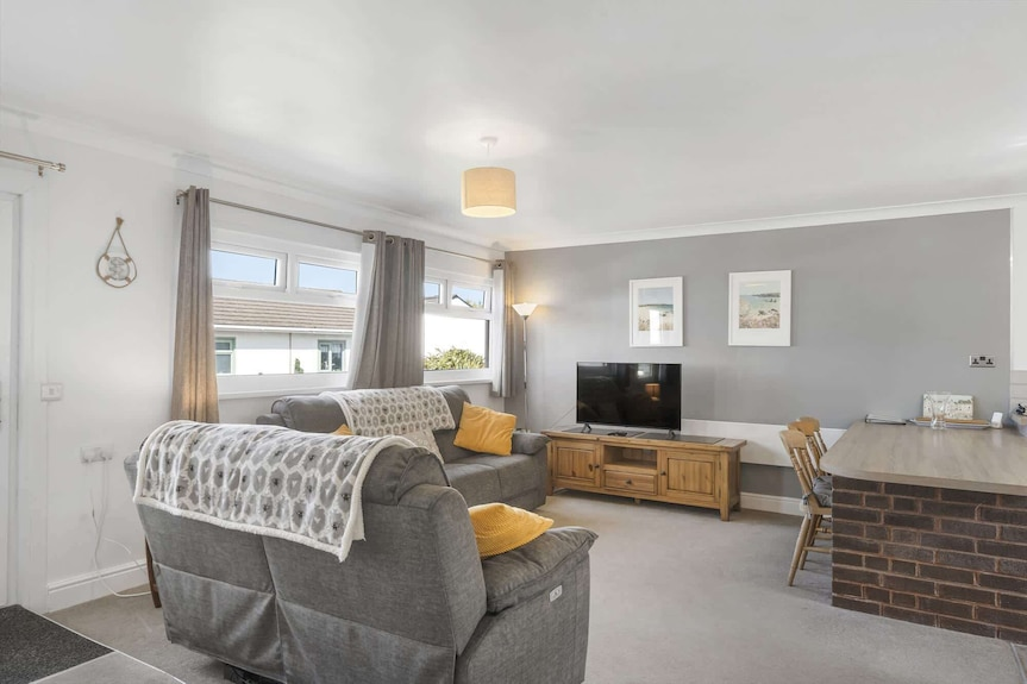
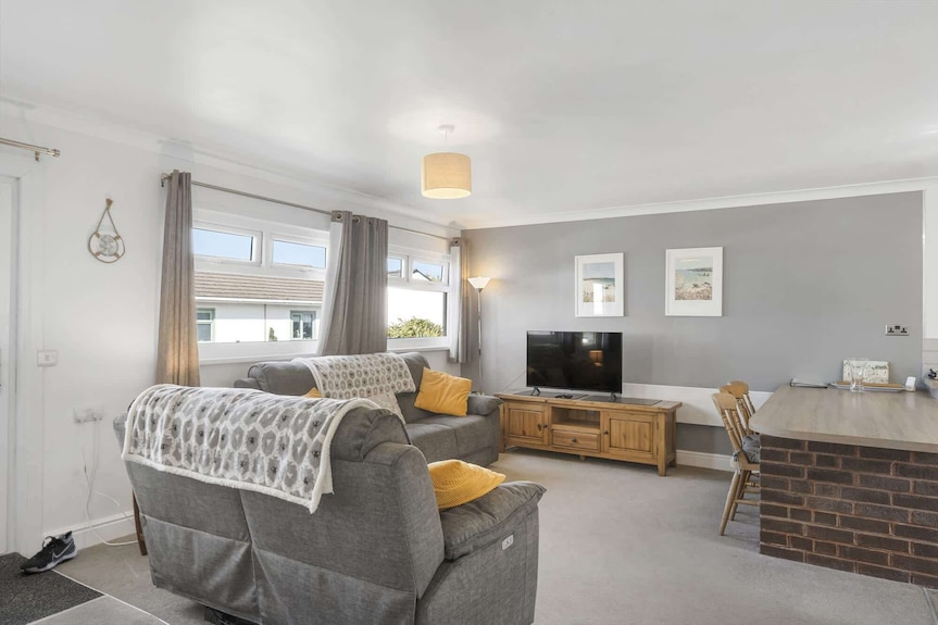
+ shoe [18,529,78,574]
